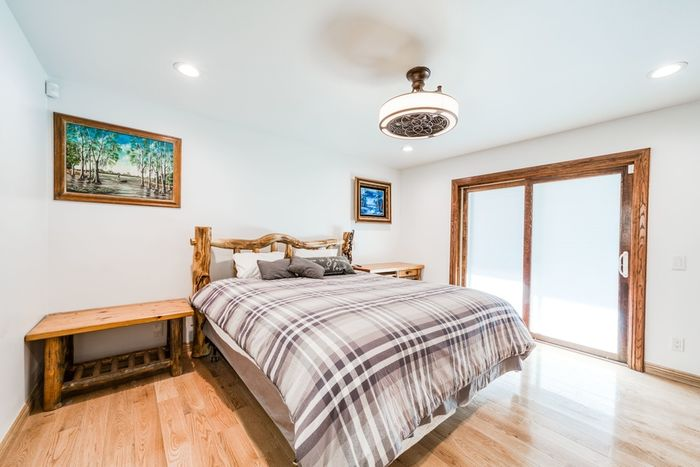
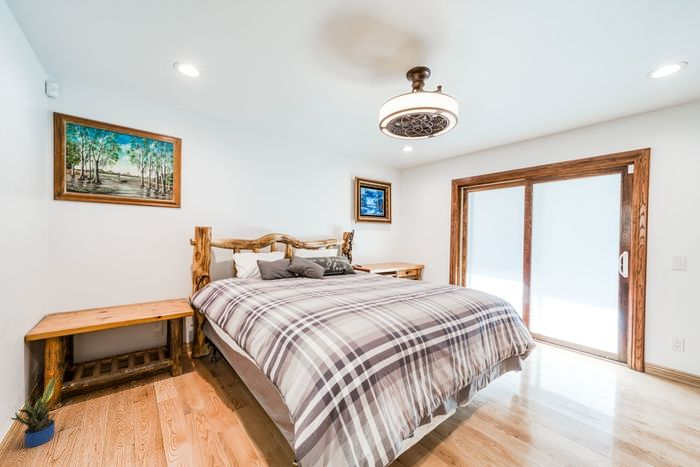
+ potted plant [9,375,64,448]
